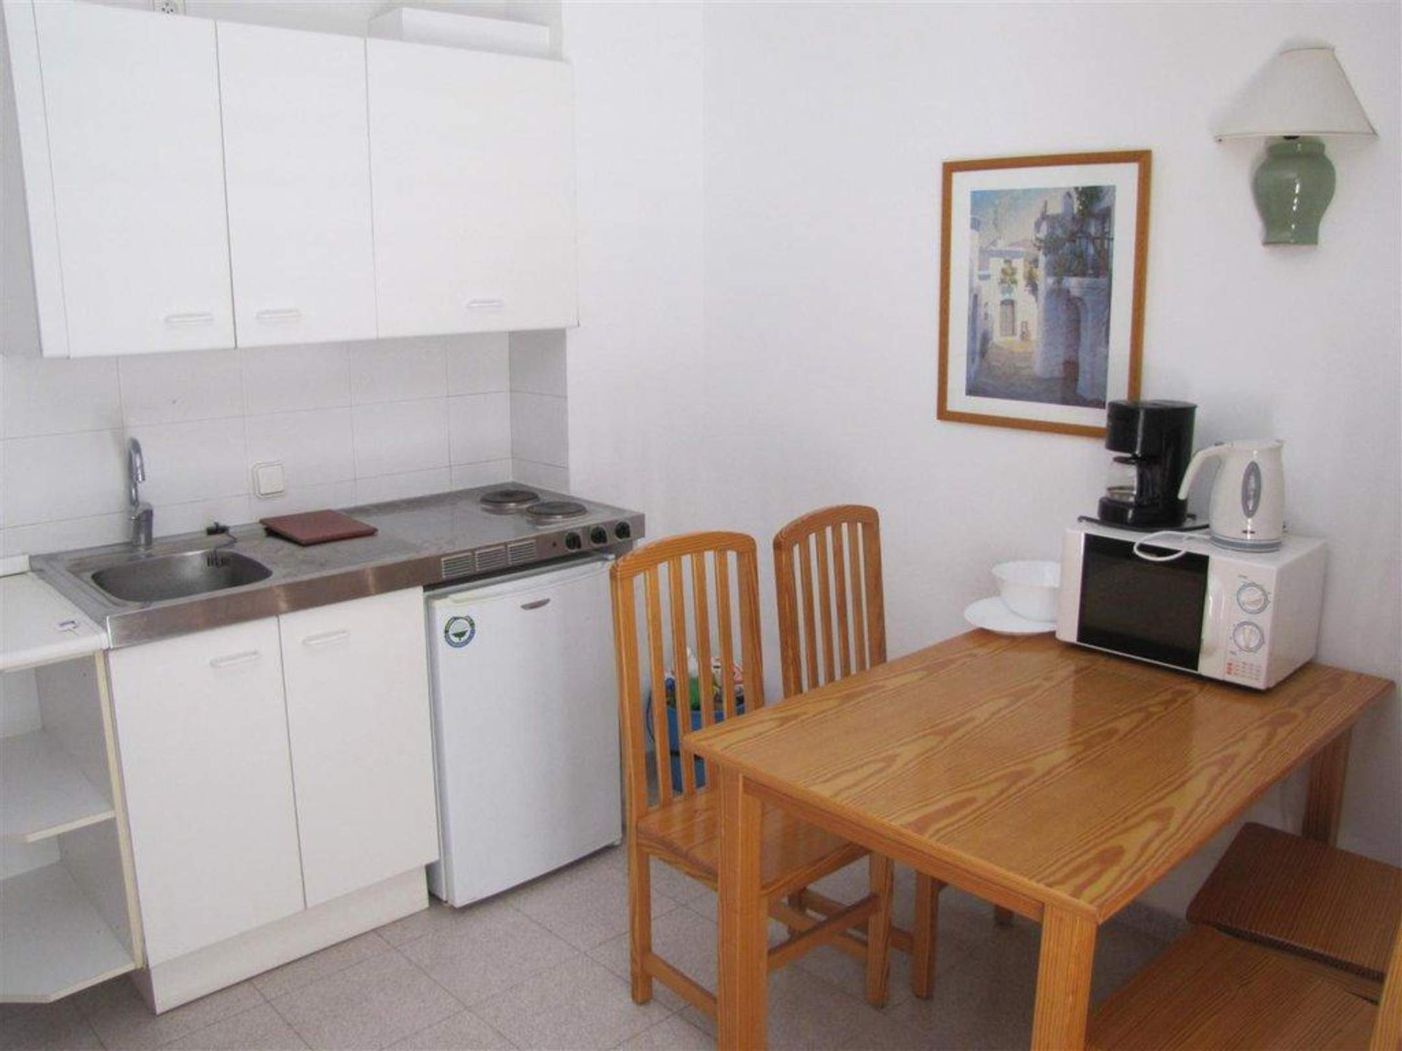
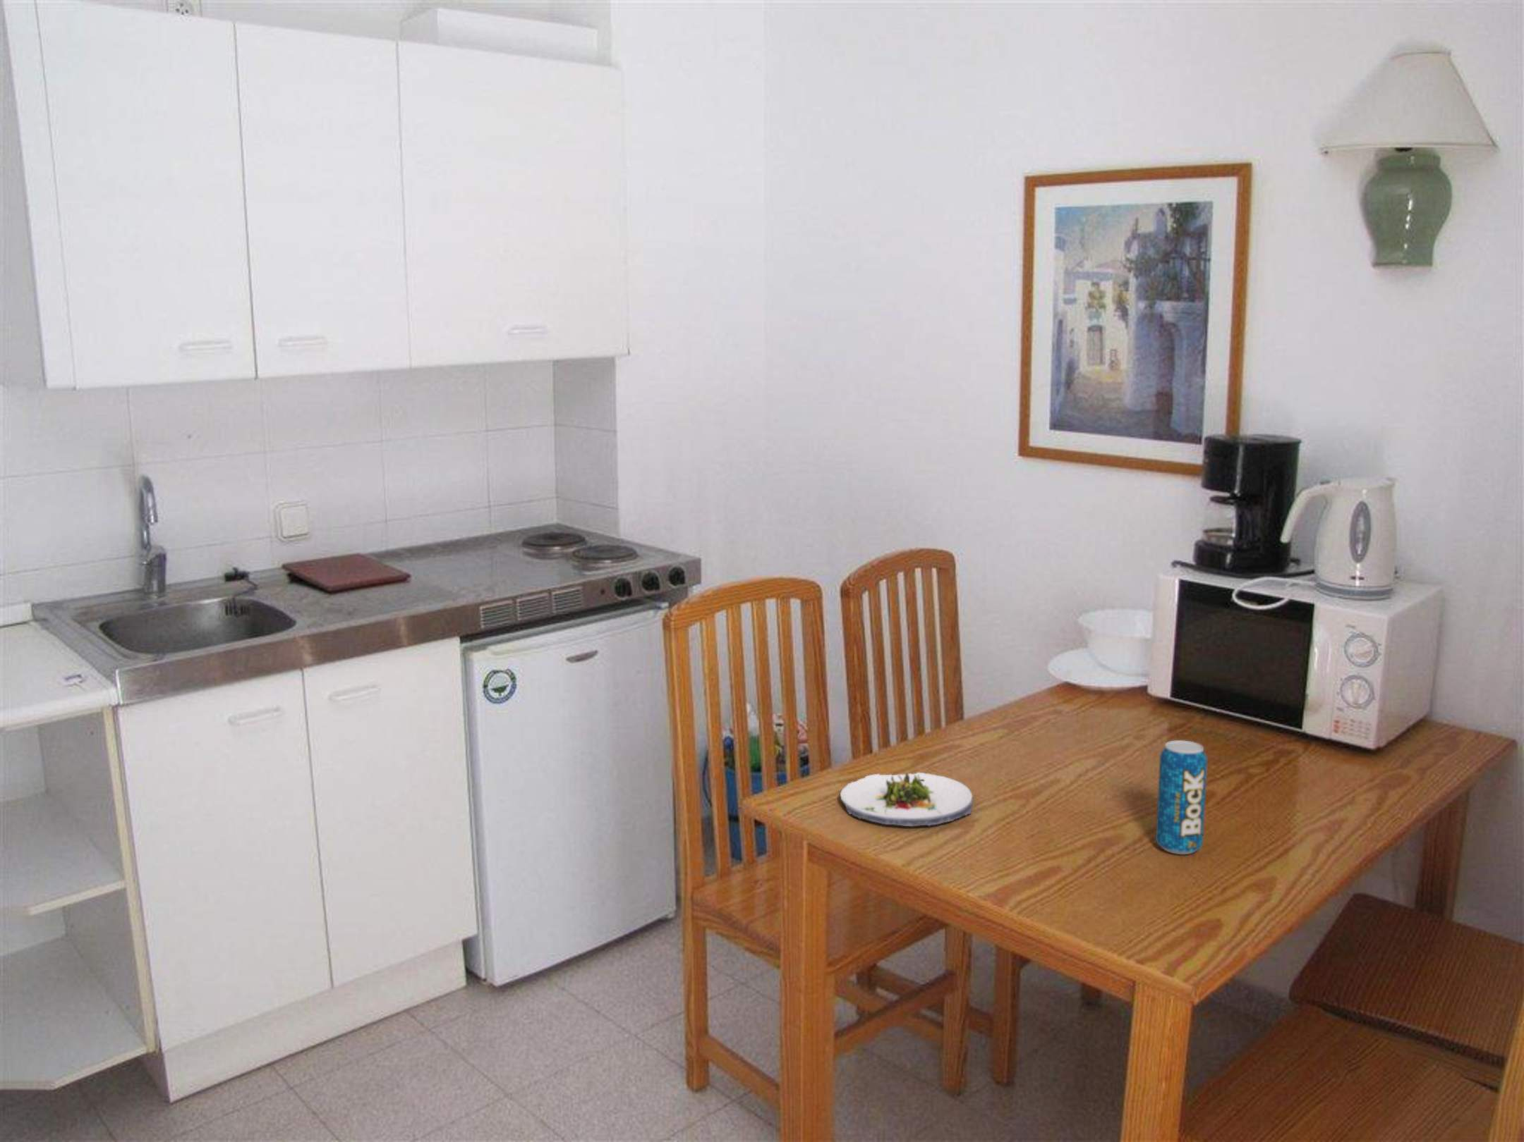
+ beverage can [1154,739,1208,855]
+ salad plate [840,771,973,827]
